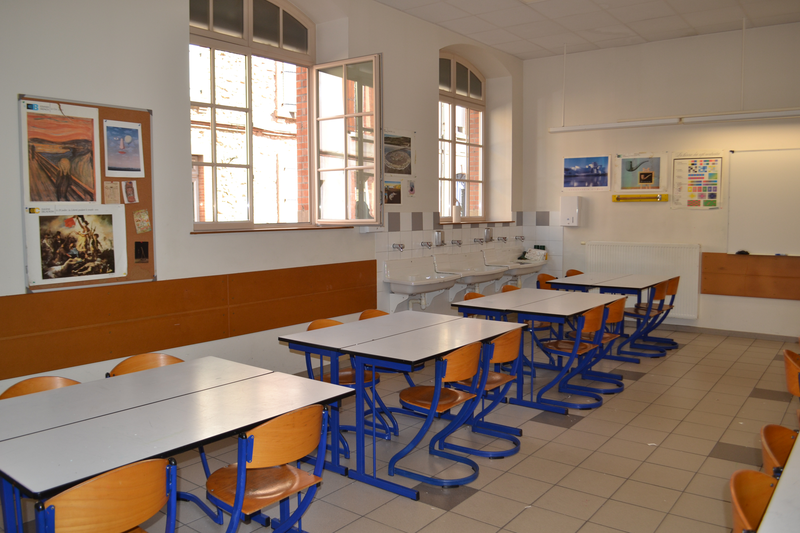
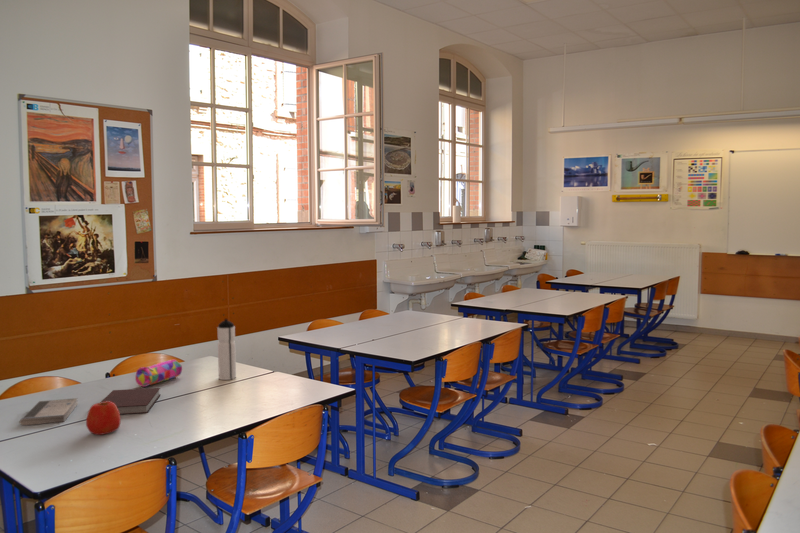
+ pencil case [134,359,183,388]
+ apple [85,401,121,436]
+ water bottle [216,318,237,381]
+ notebook [100,387,162,415]
+ book [19,397,79,426]
